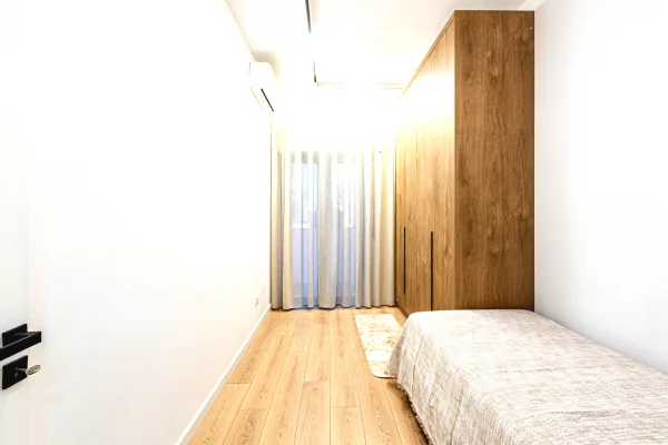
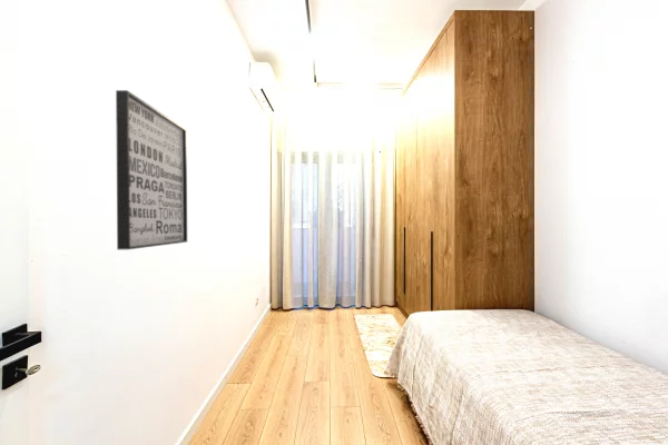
+ wall art [115,89,188,250]
